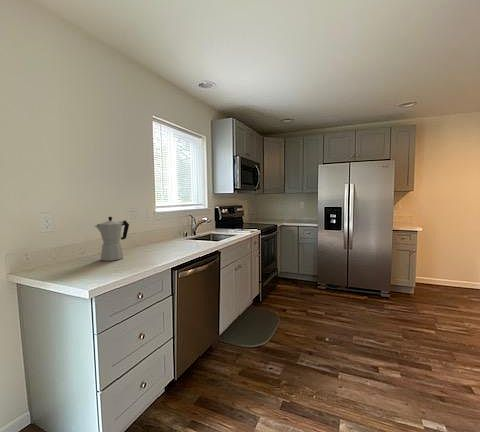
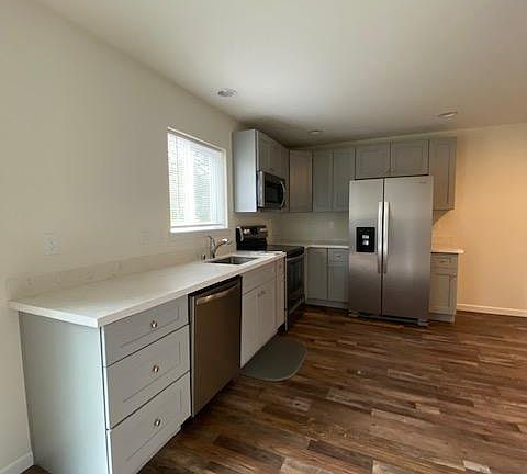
- moka pot [94,216,130,262]
